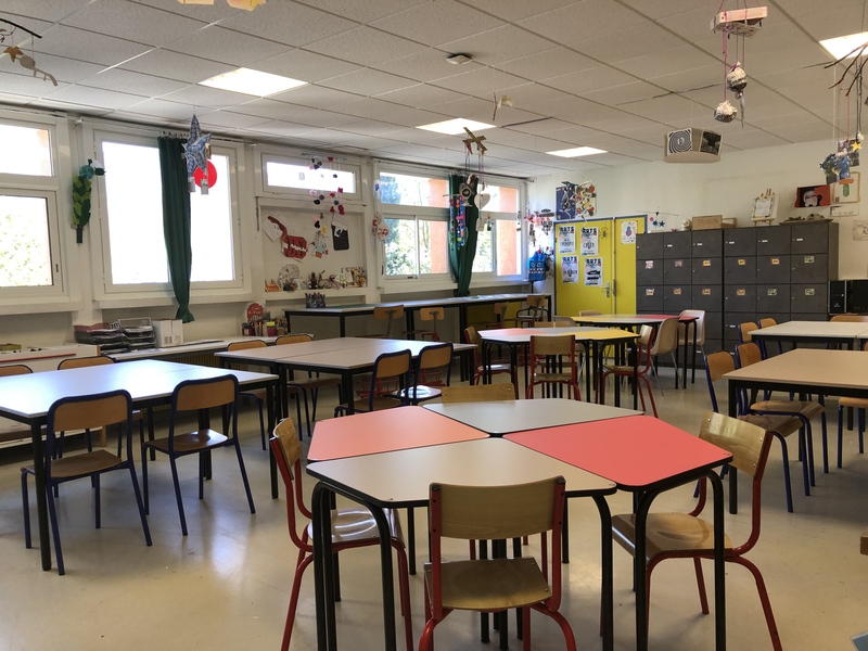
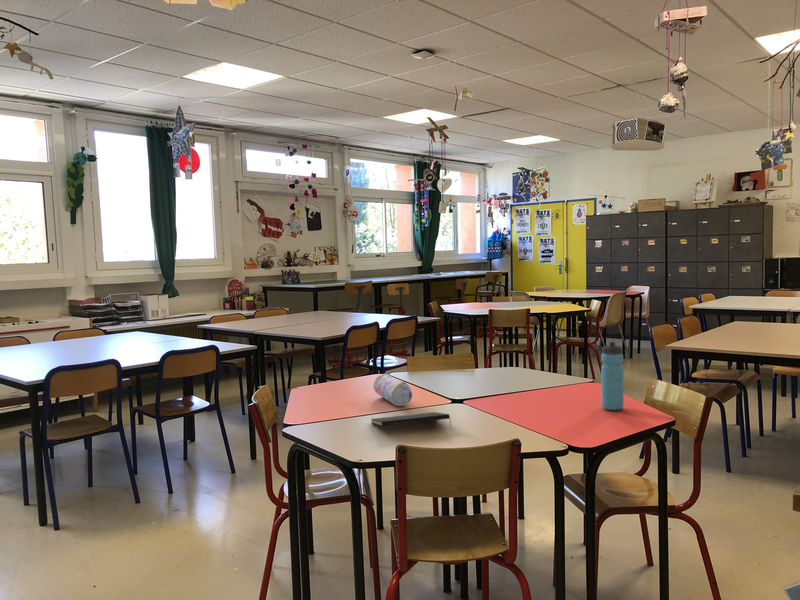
+ pencil case [373,373,413,407]
+ water bottle [600,341,625,411]
+ notepad [370,411,453,429]
